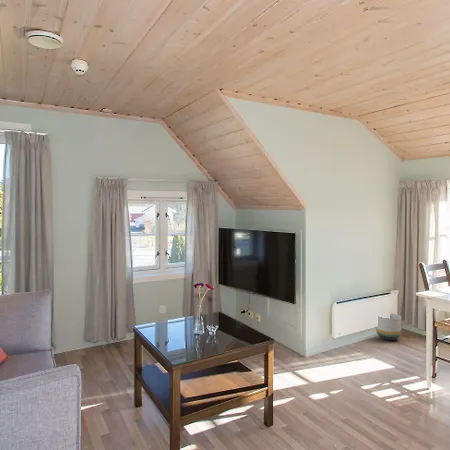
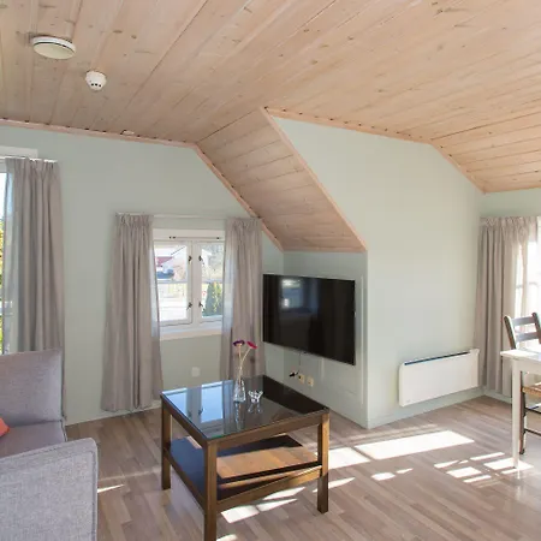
- planter [375,312,402,341]
